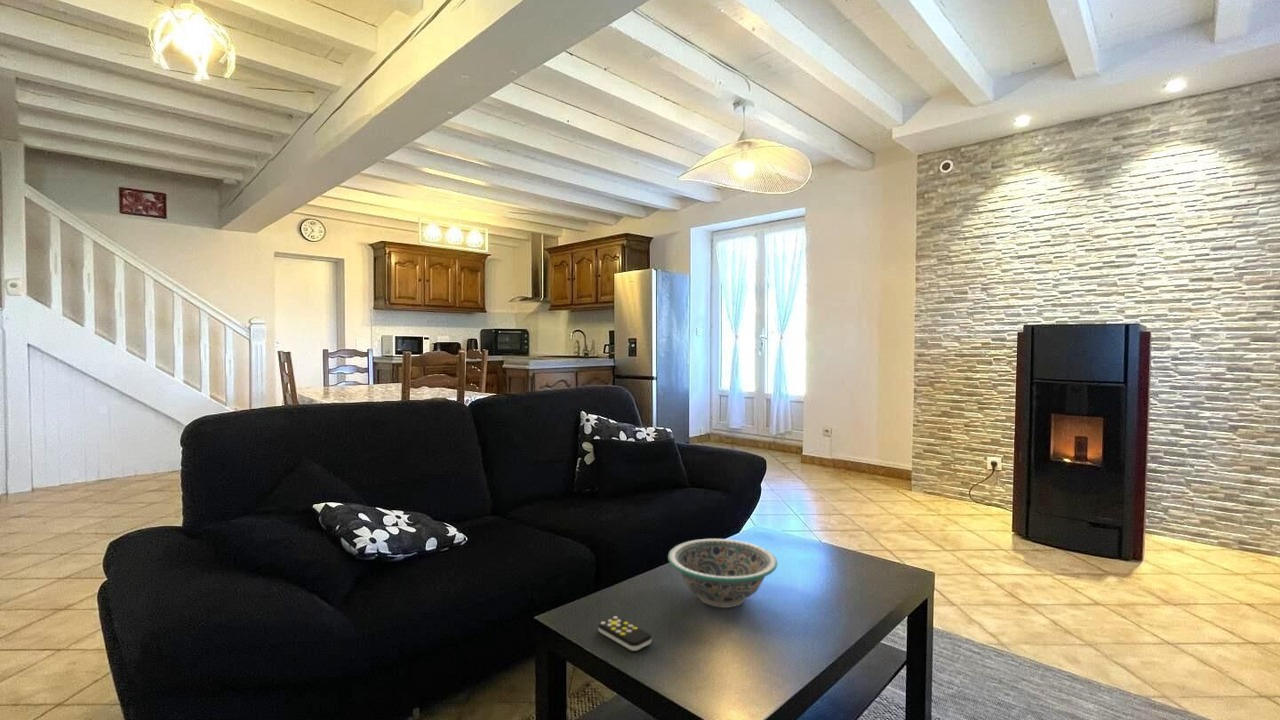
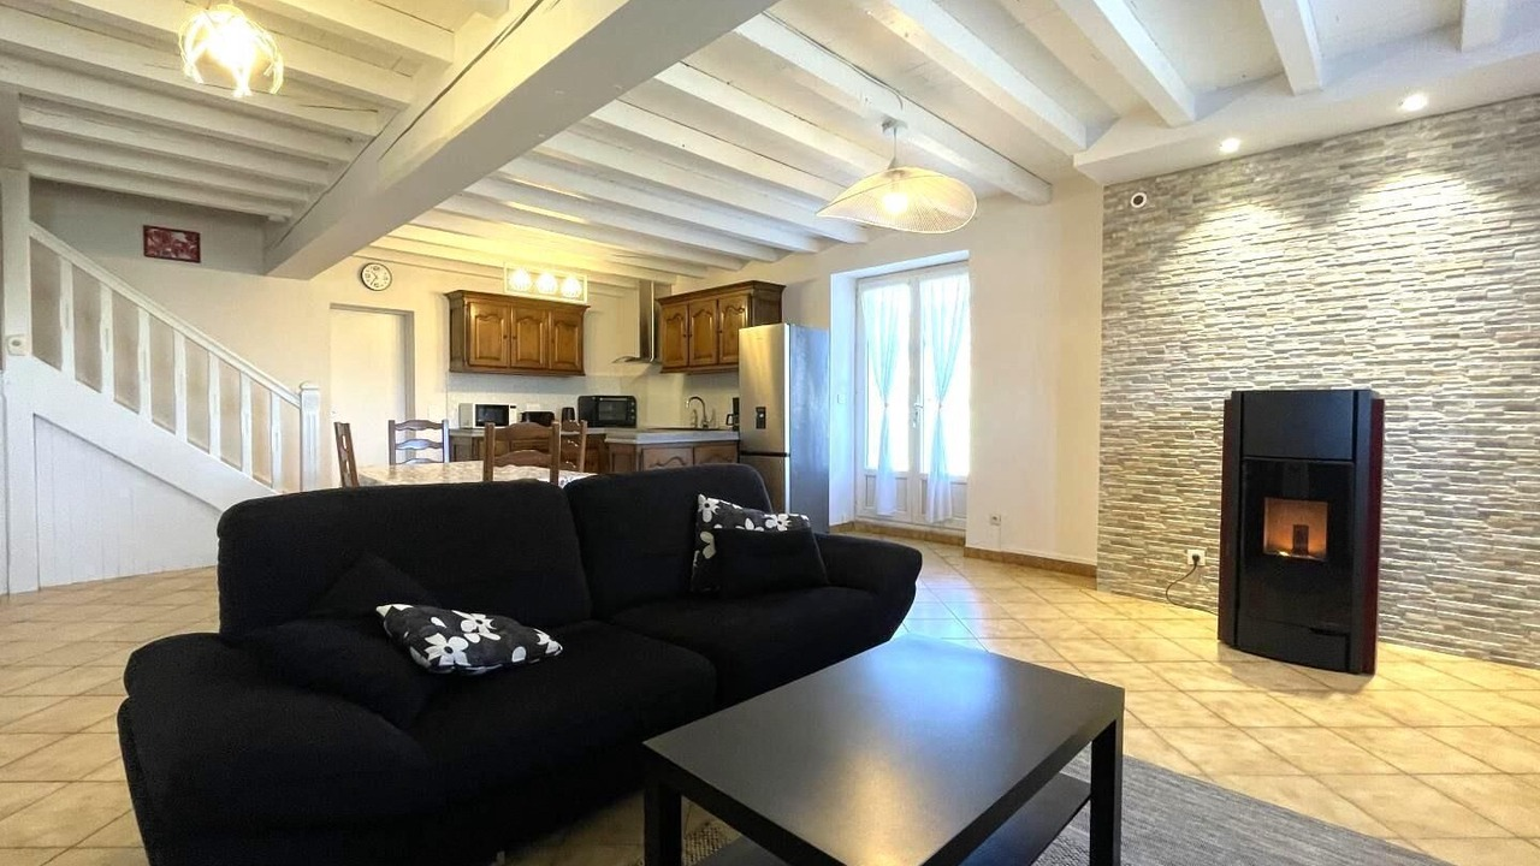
- decorative bowl [667,538,778,609]
- remote control [597,615,653,652]
